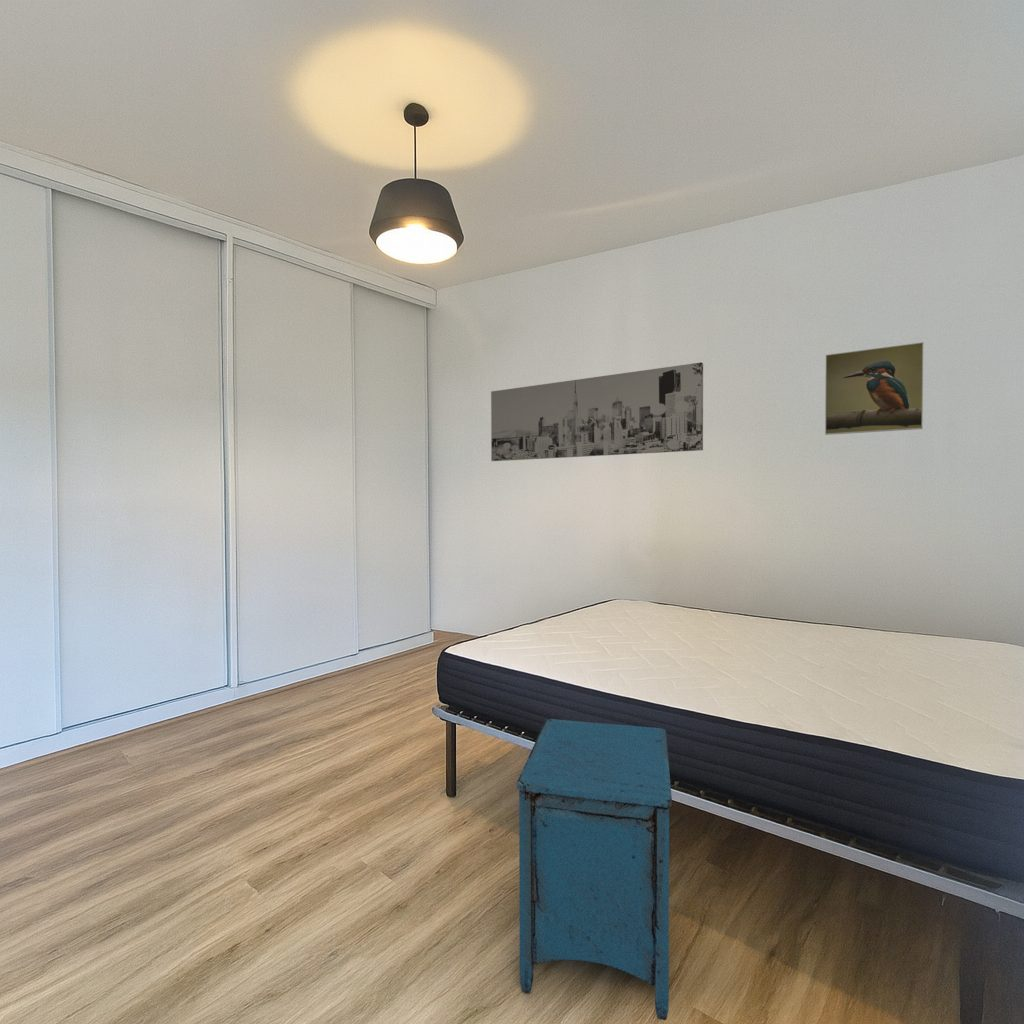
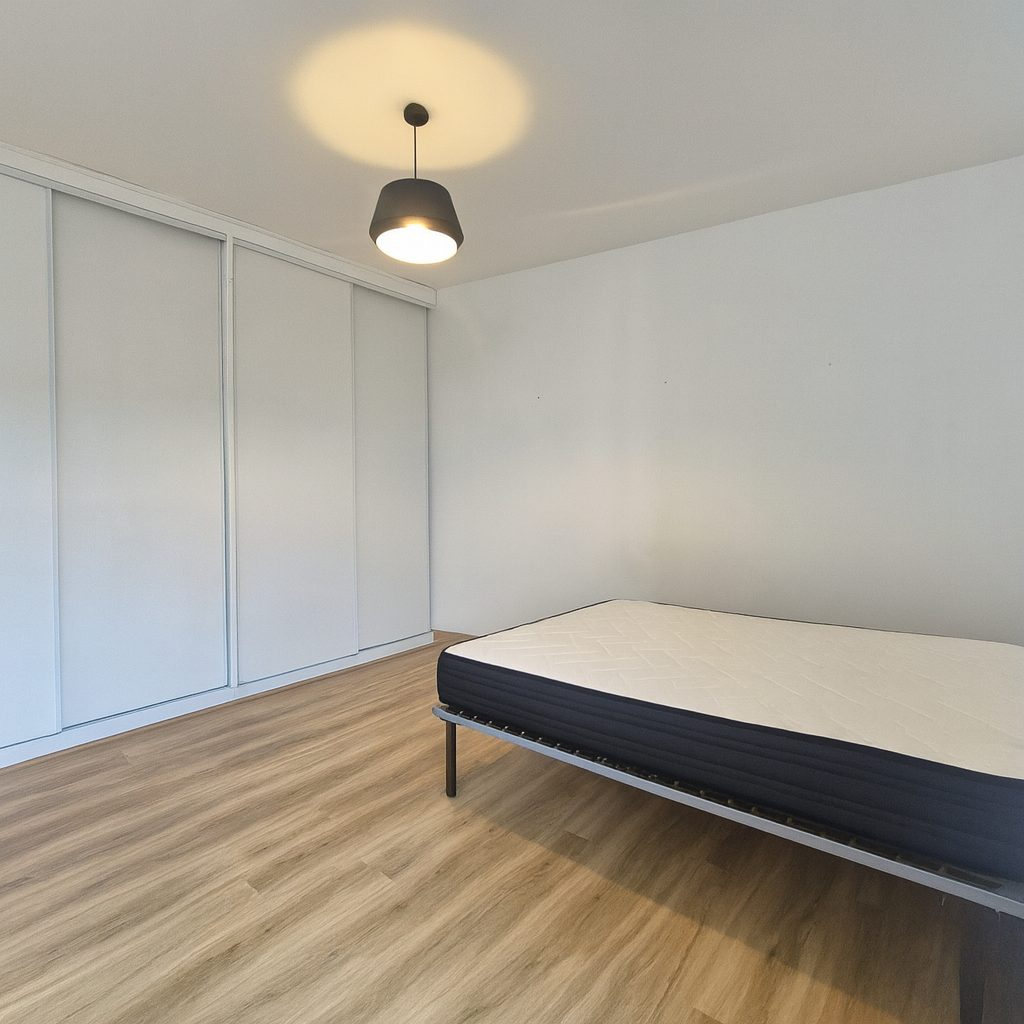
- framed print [824,341,924,436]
- nightstand [516,718,673,1021]
- wall art [490,361,704,462]
